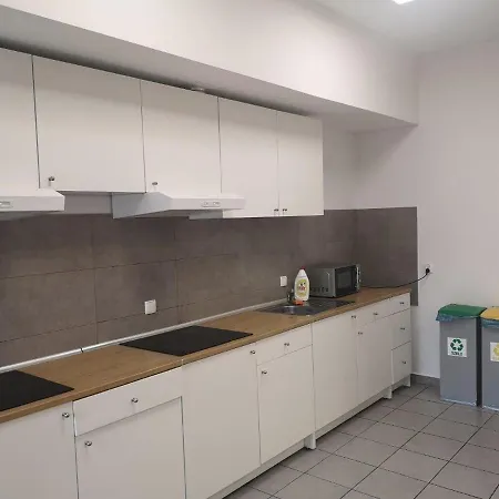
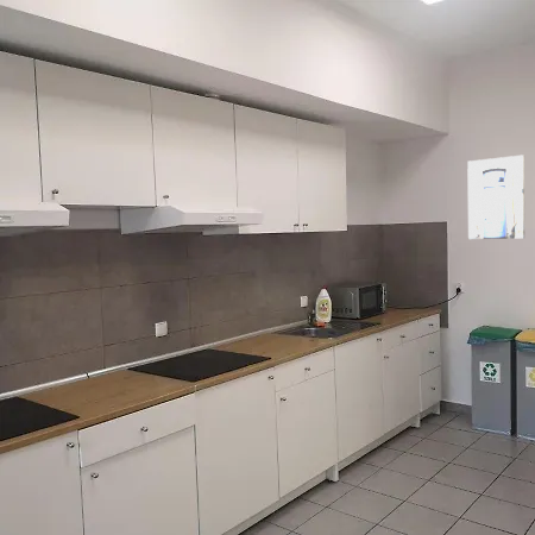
+ wall art [466,153,525,240]
